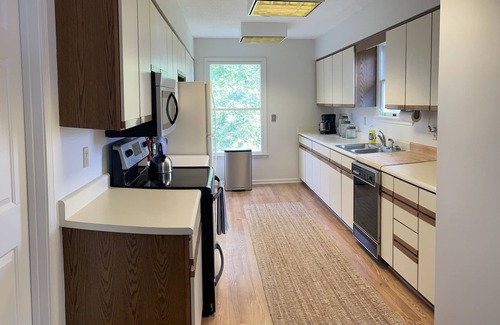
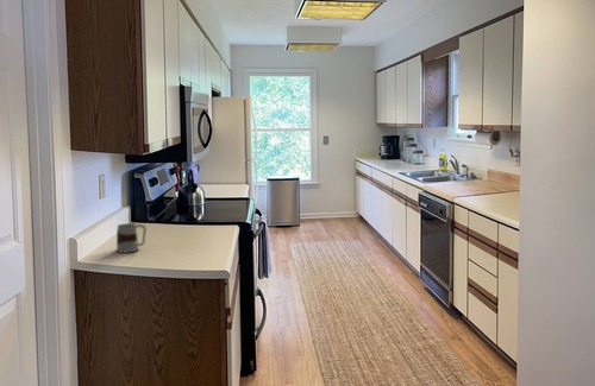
+ mug [114,222,148,254]
